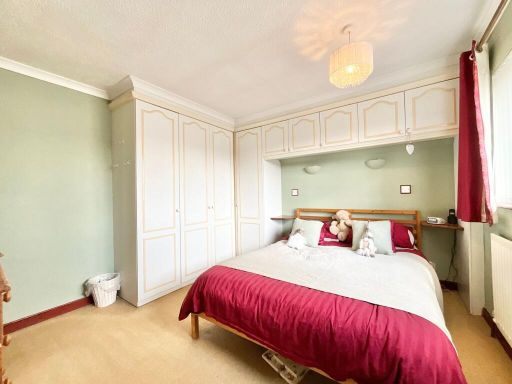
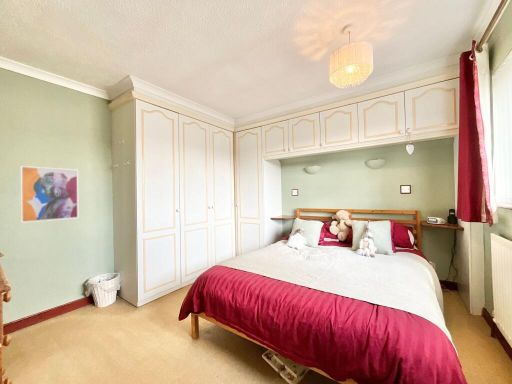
+ wall art [19,165,79,224]
